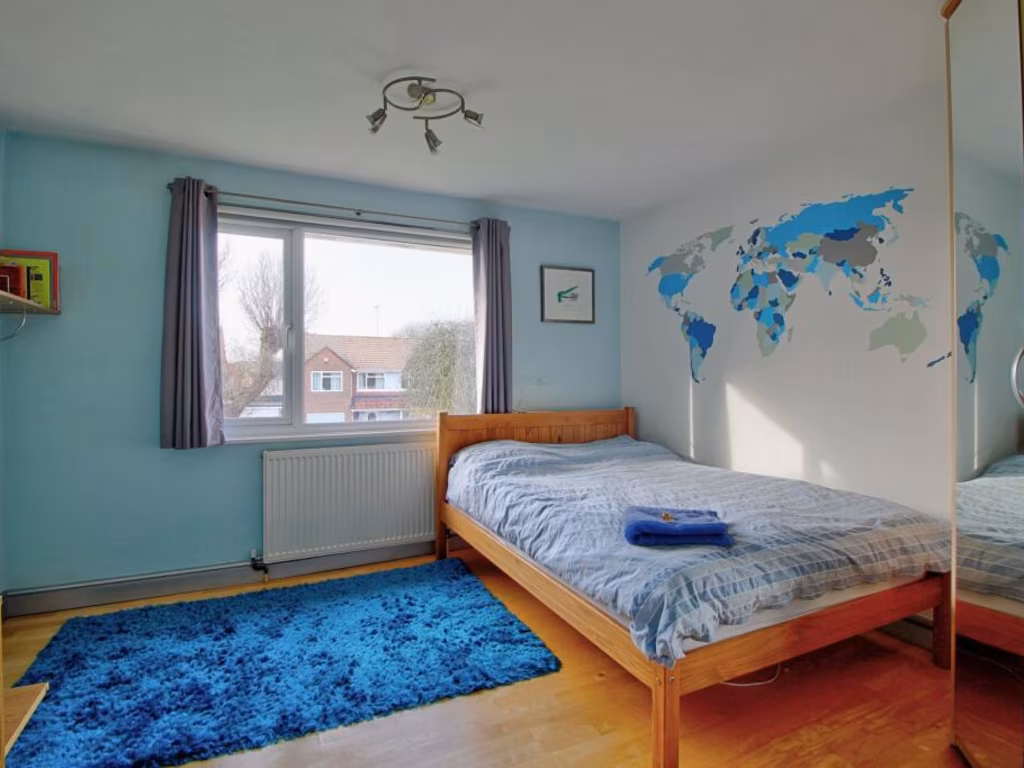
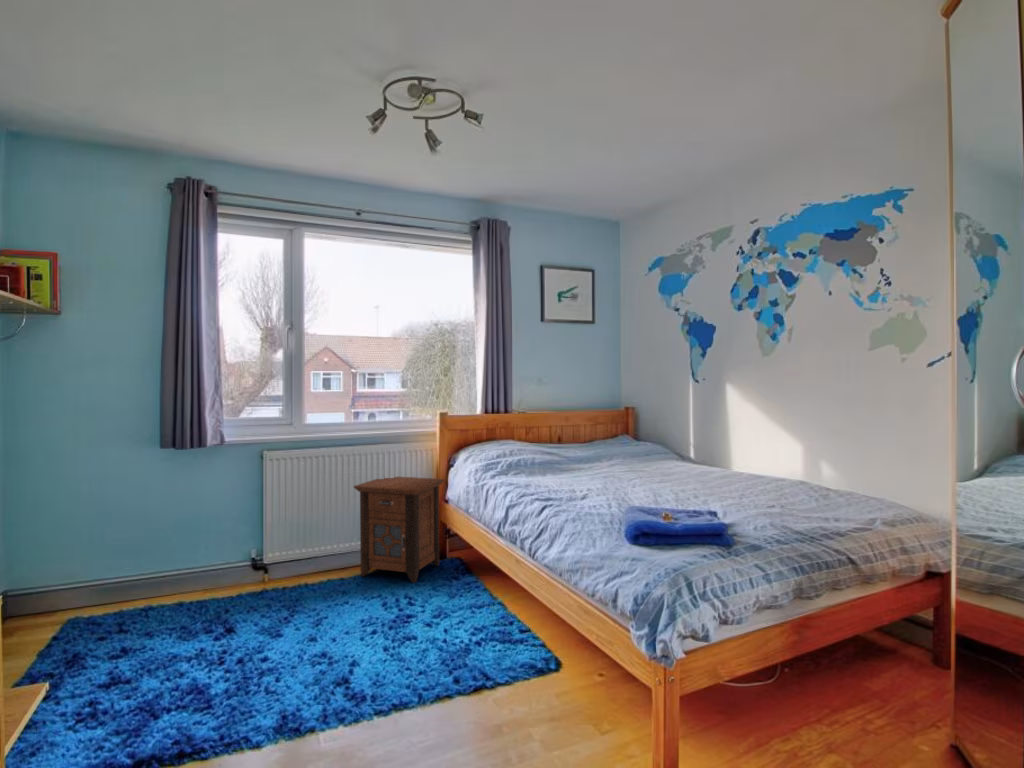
+ nightstand [353,476,446,584]
